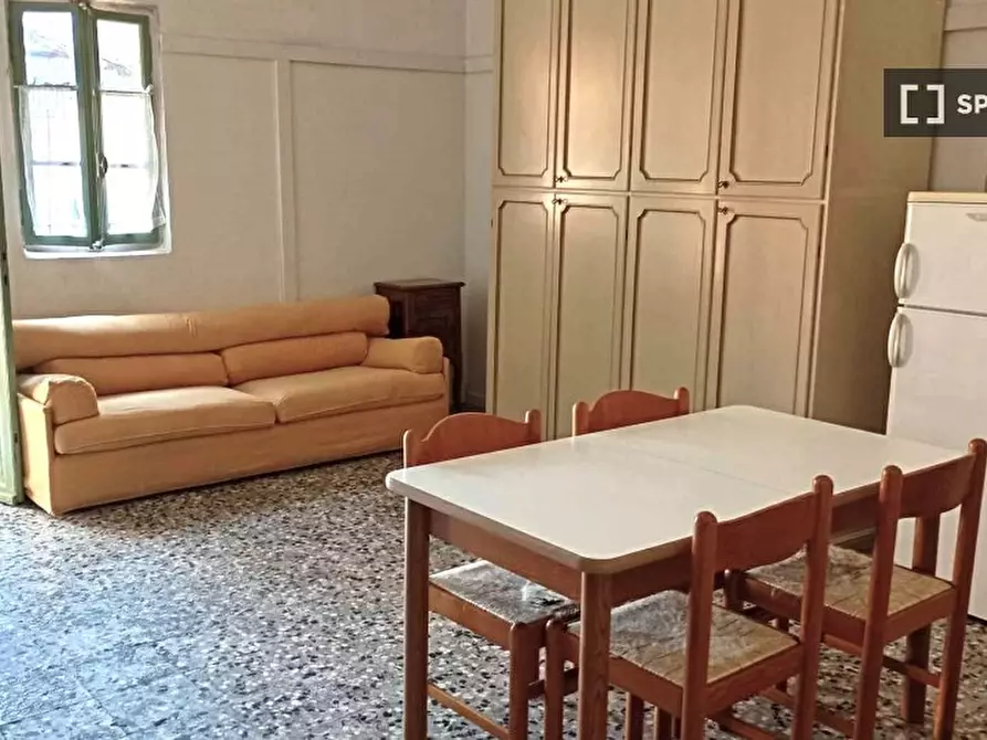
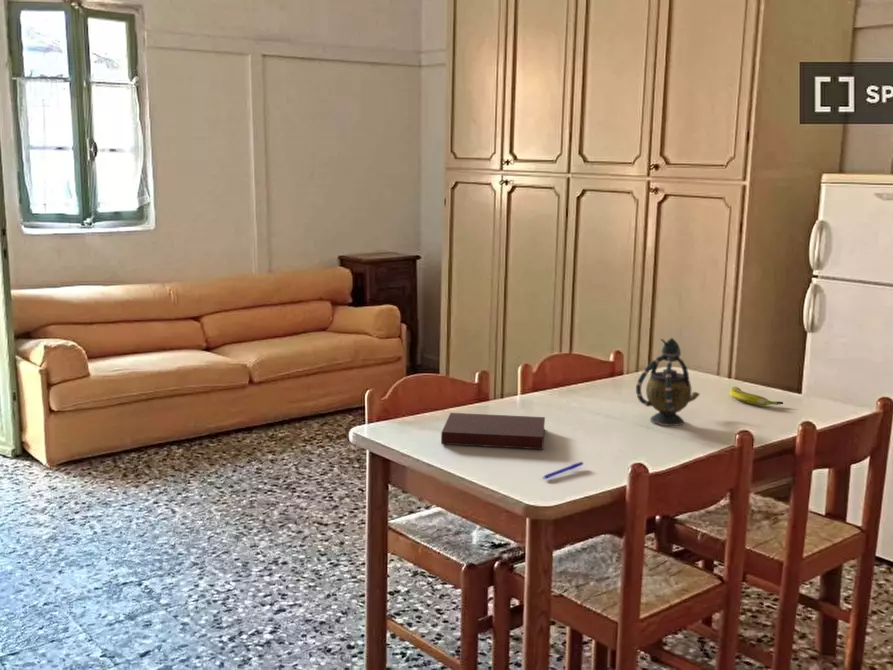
+ banana [729,386,784,406]
+ notebook [440,412,546,450]
+ teapot [635,337,701,427]
+ pen [542,461,584,480]
